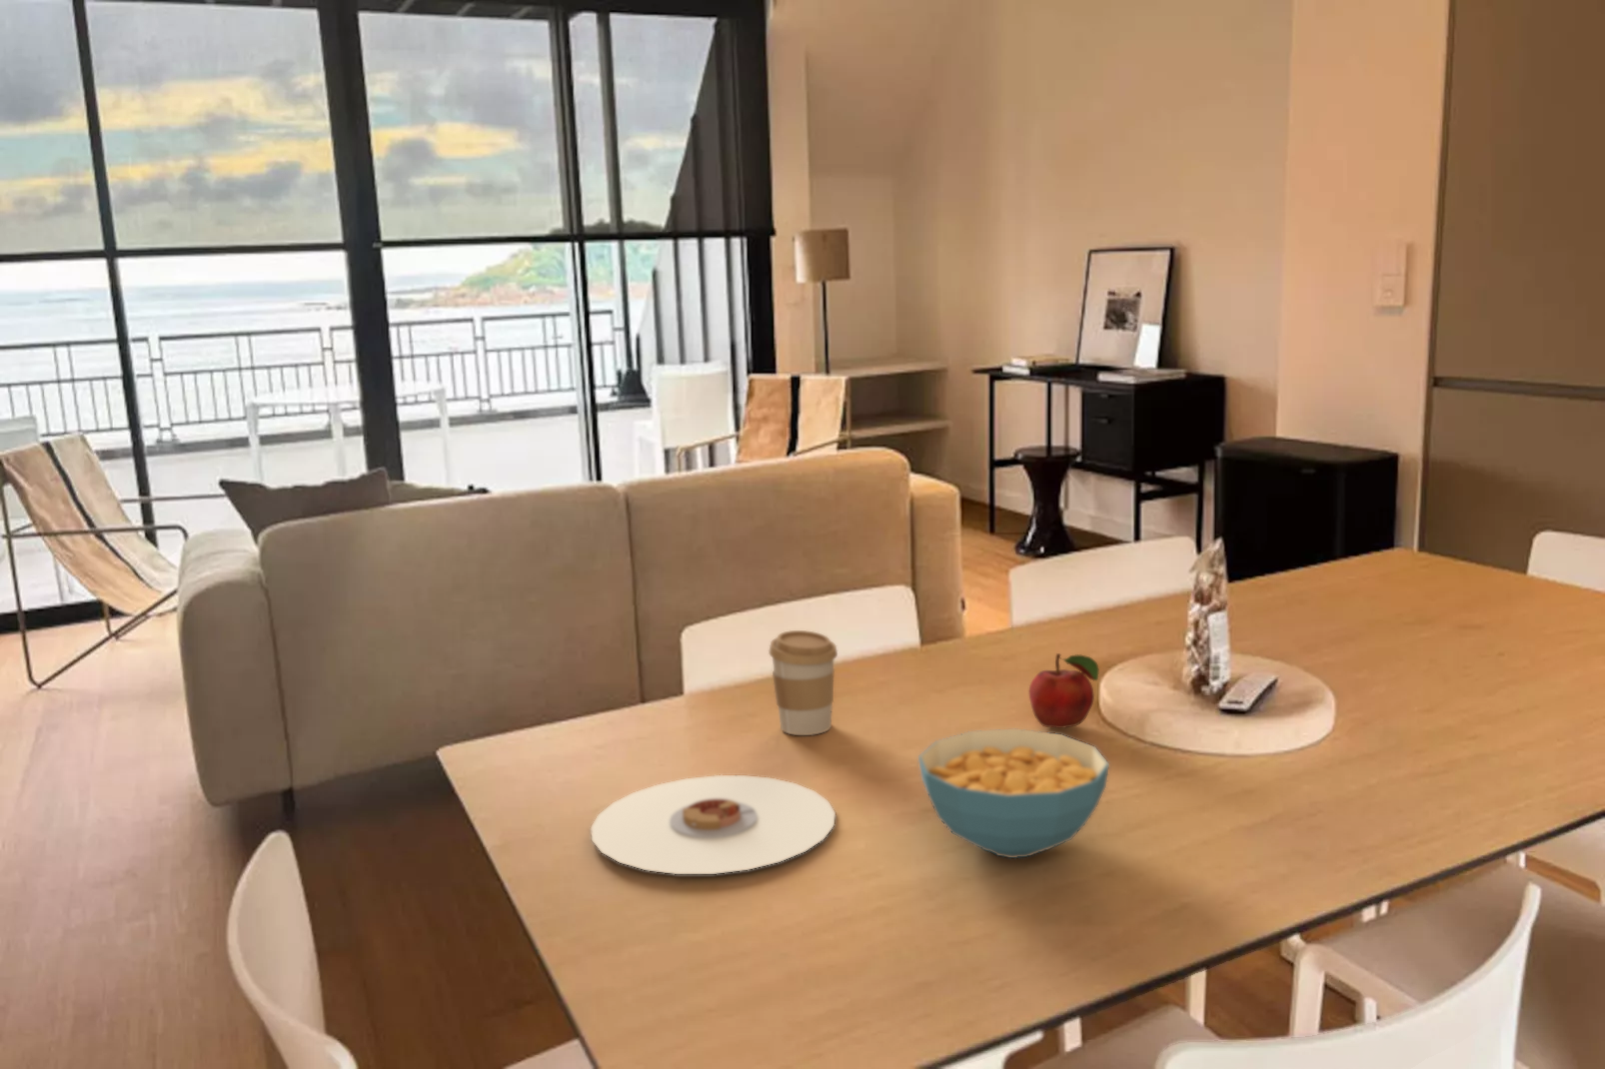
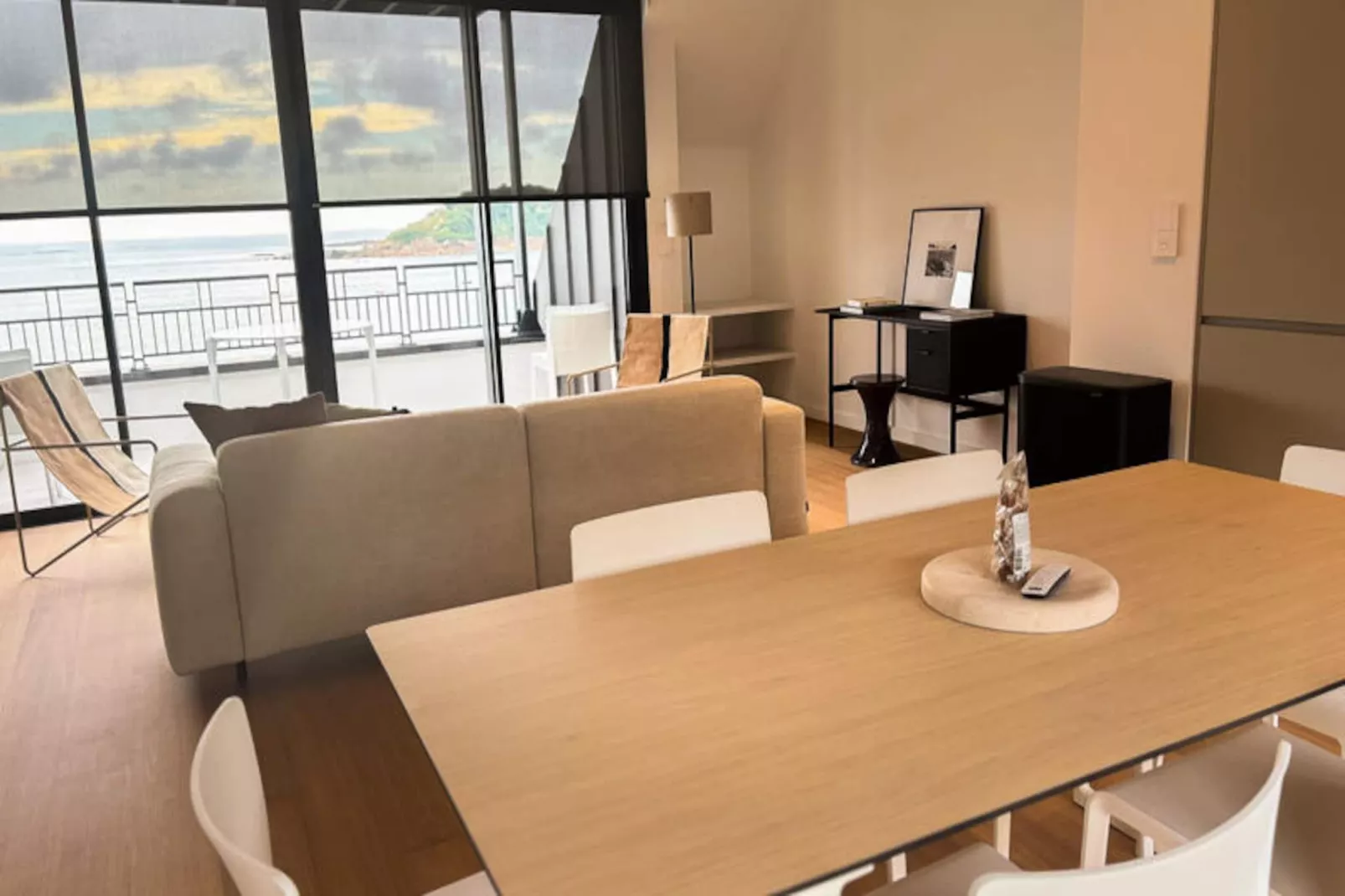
- coffee cup [767,630,839,736]
- plate [589,774,837,876]
- fruit [1029,653,1100,729]
- cereal bowl [918,728,1110,859]
